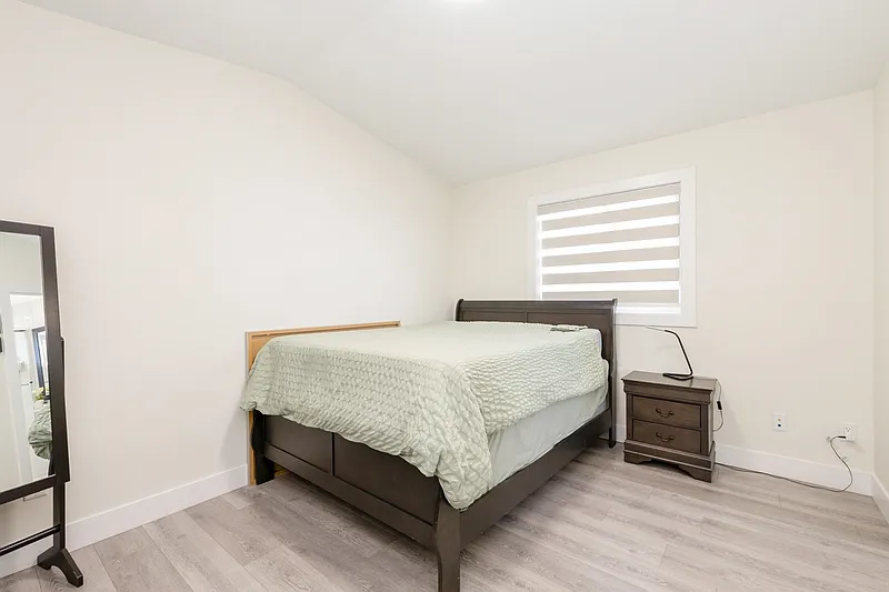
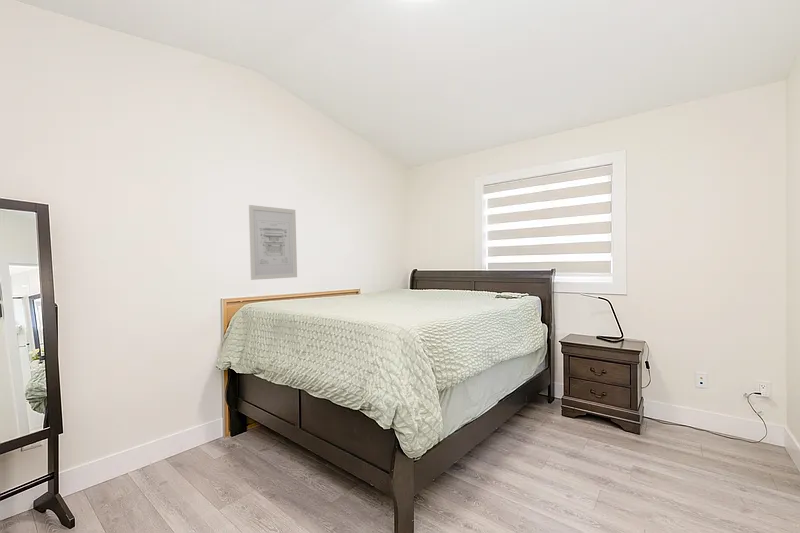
+ wall art [248,204,298,281]
